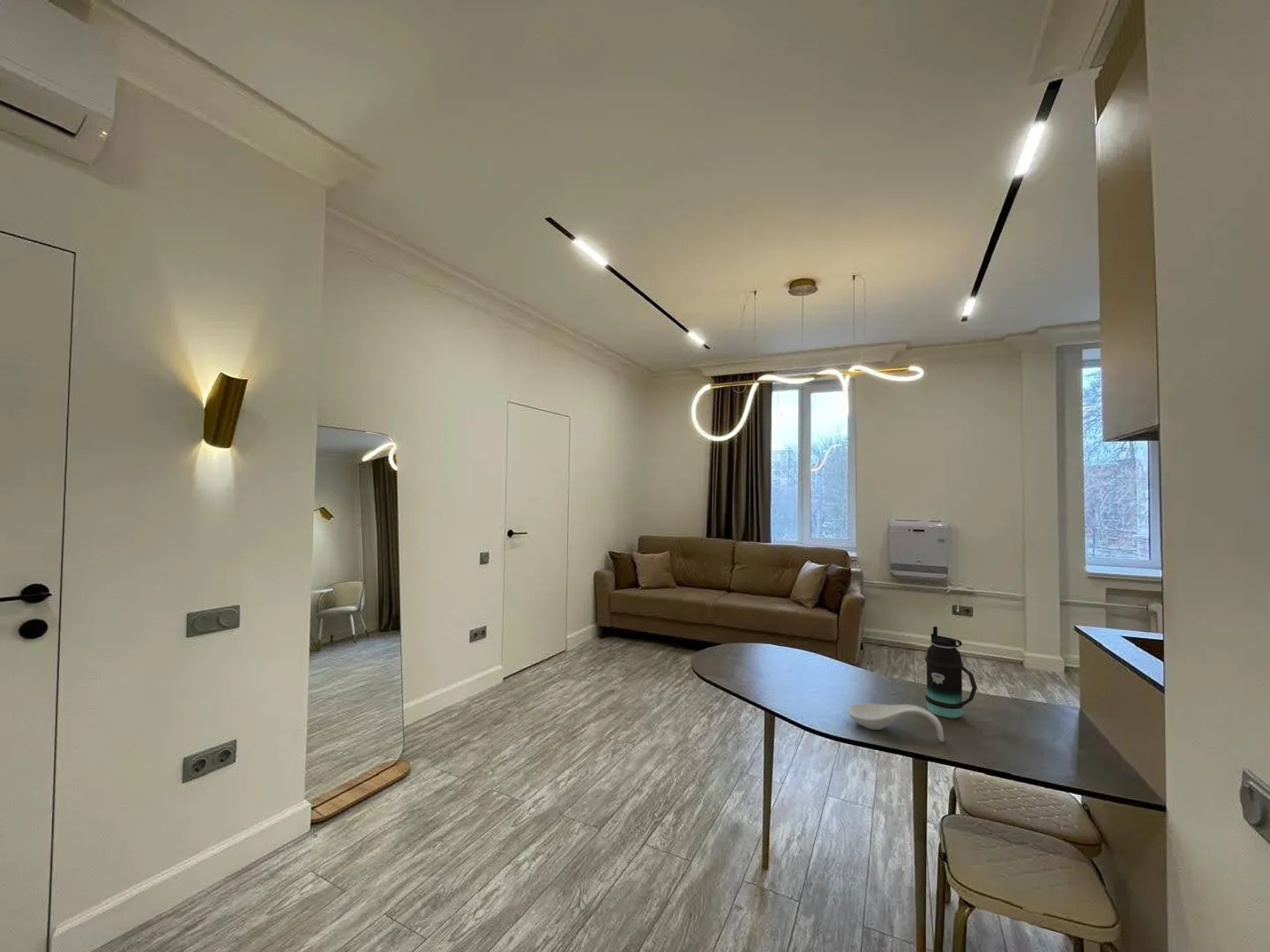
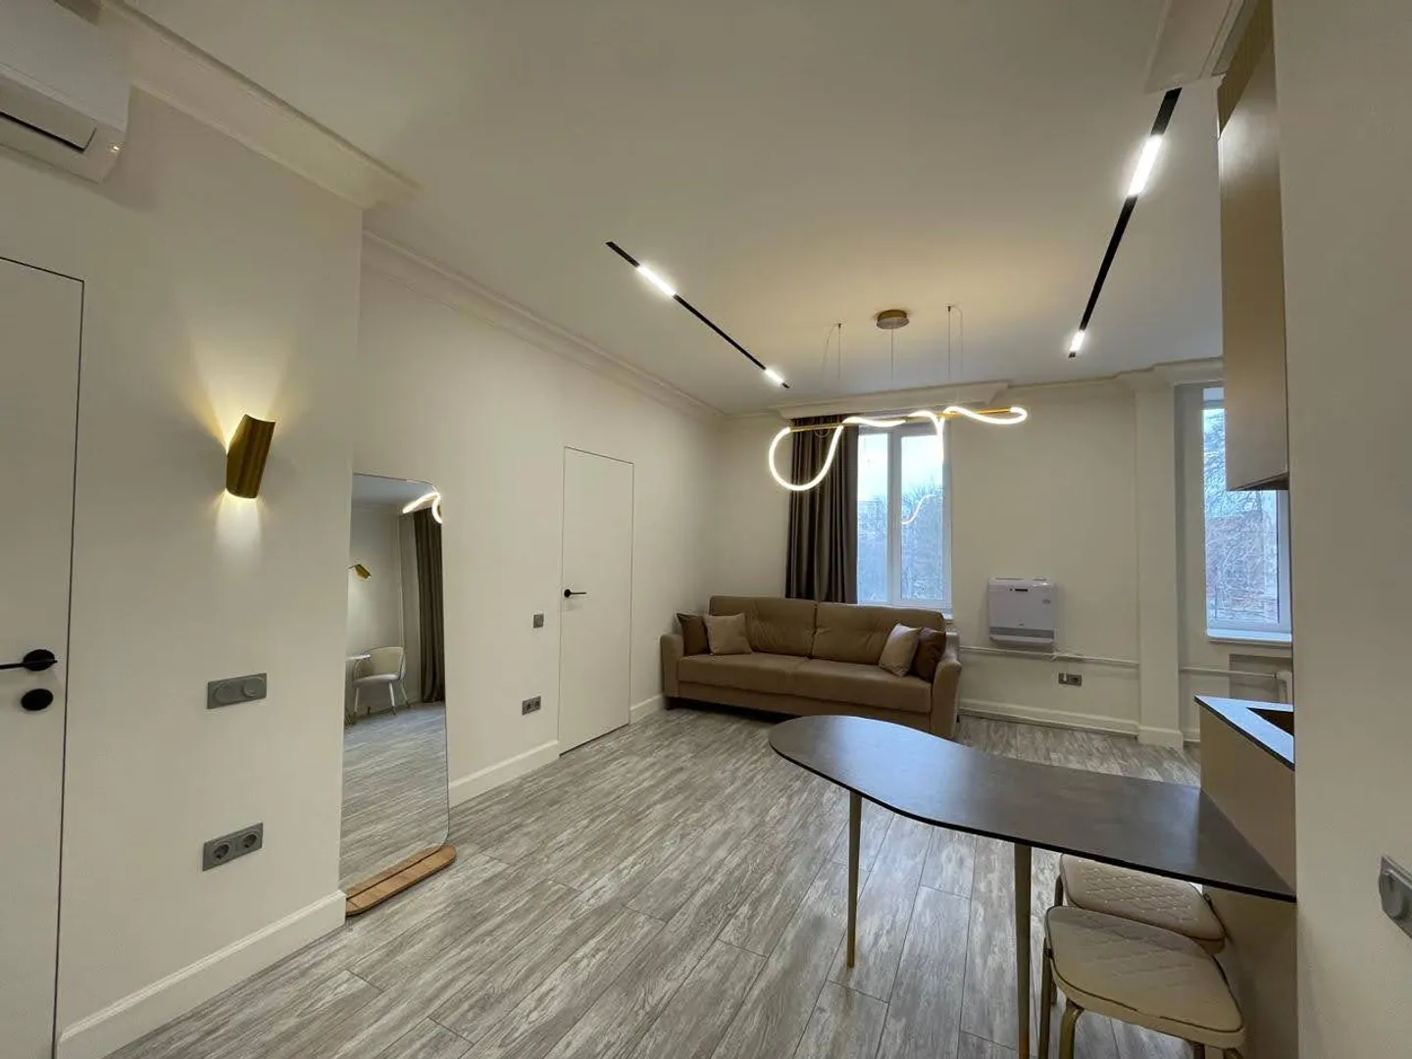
- spoon rest [847,703,945,742]
- bottle [924,626,978,719]
